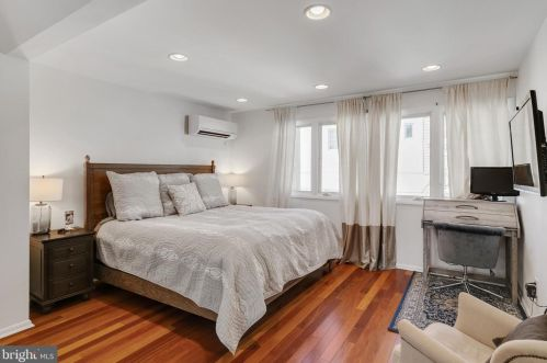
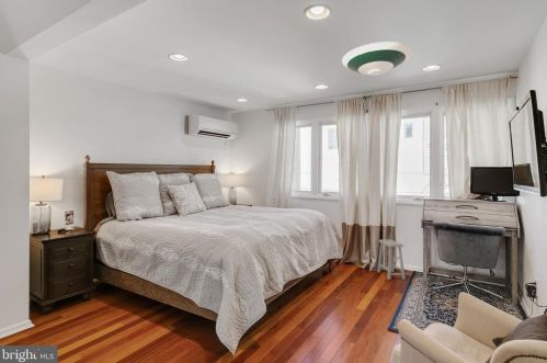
+ footstool [376,239,407,281]
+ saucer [341,41,412,77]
